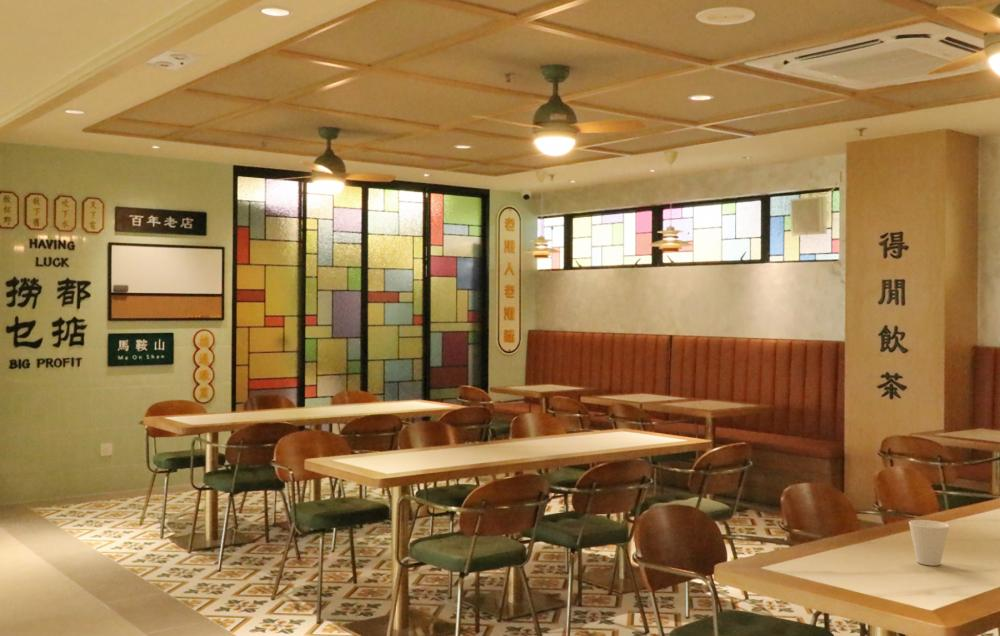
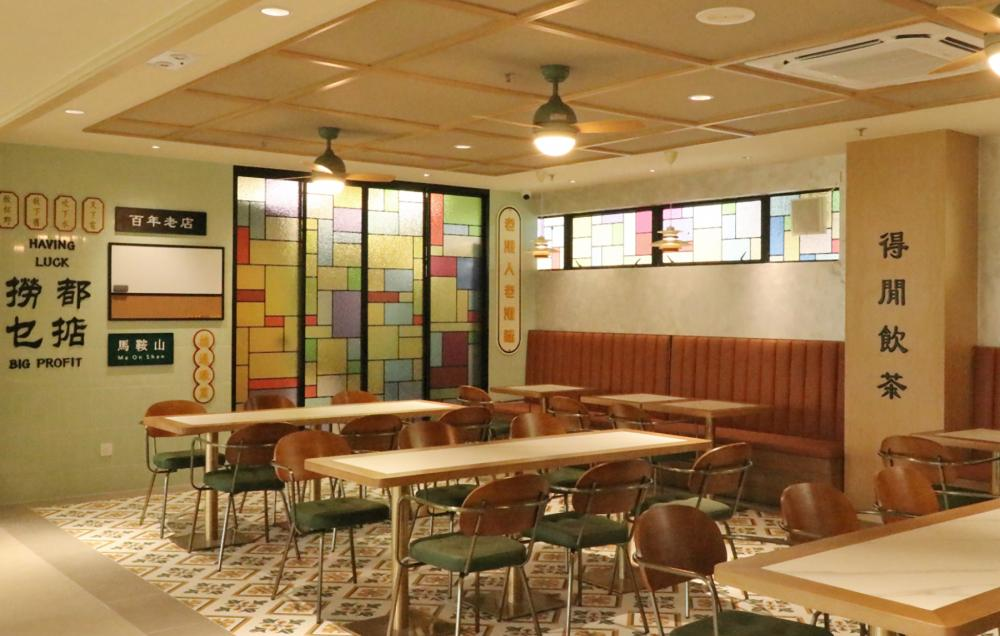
- cup [908,519,951,567]
